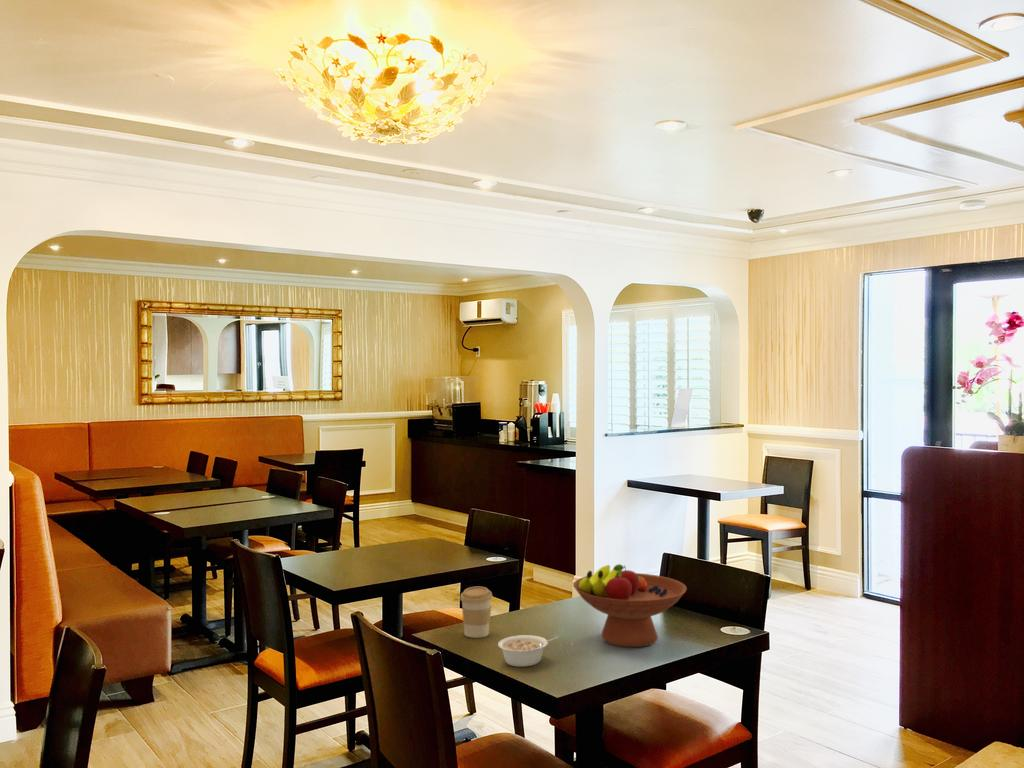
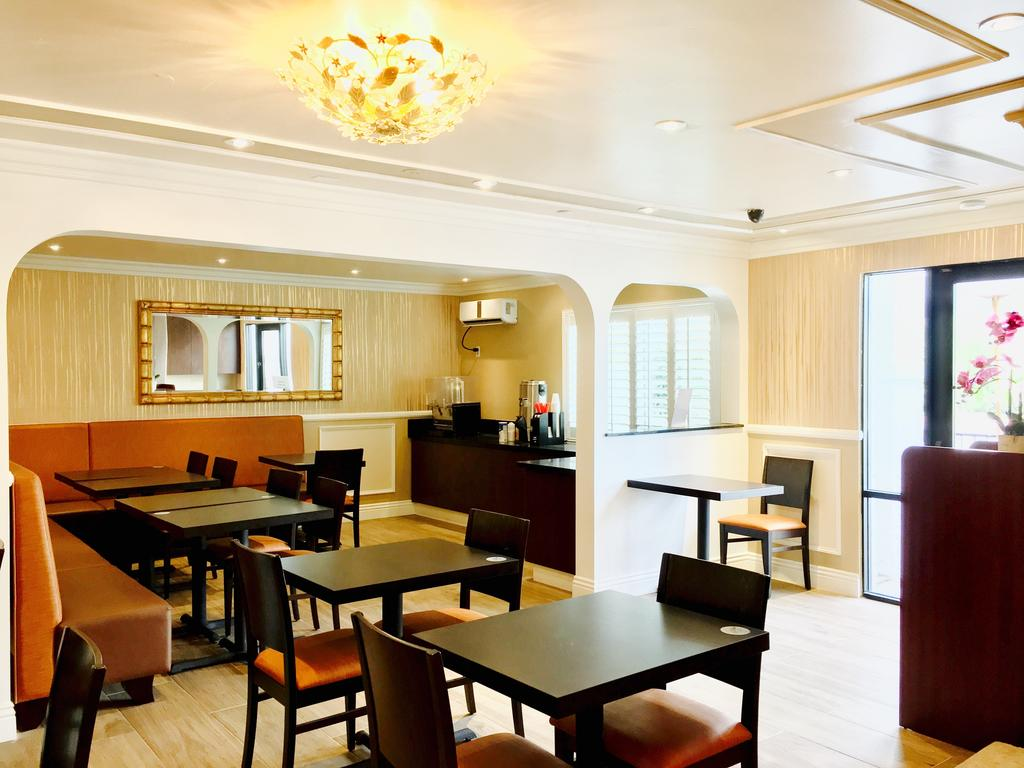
- coffee cup [459,586,493,639]
- legume [497,634,559,668]
- fruit bowl [572,563,688,648]
